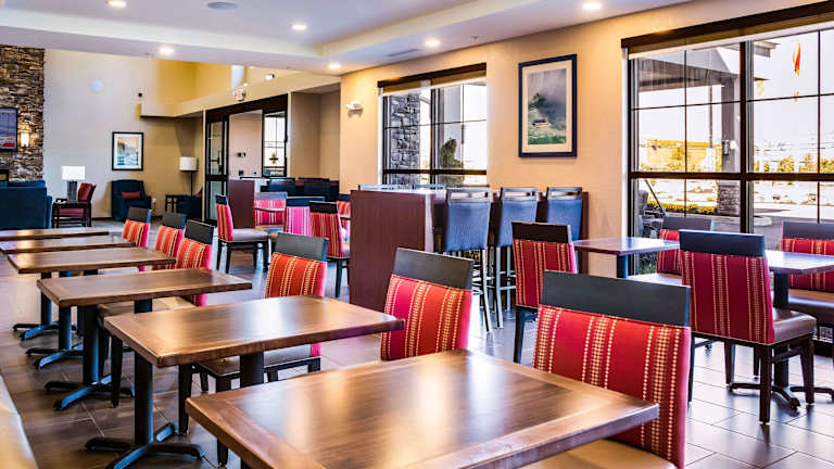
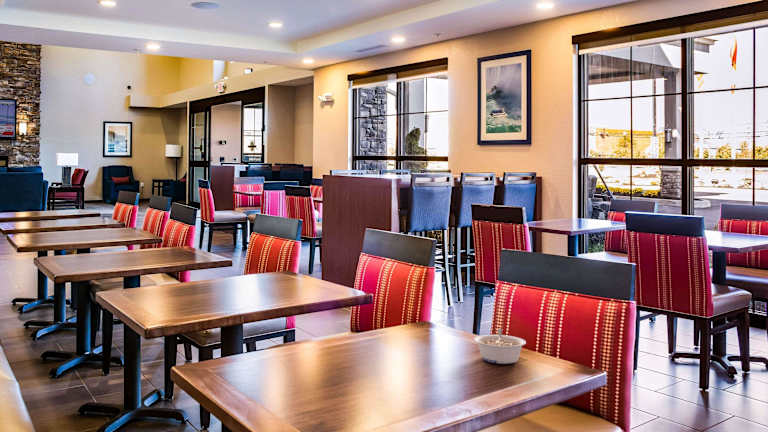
+ legume [473,328,527,365]
